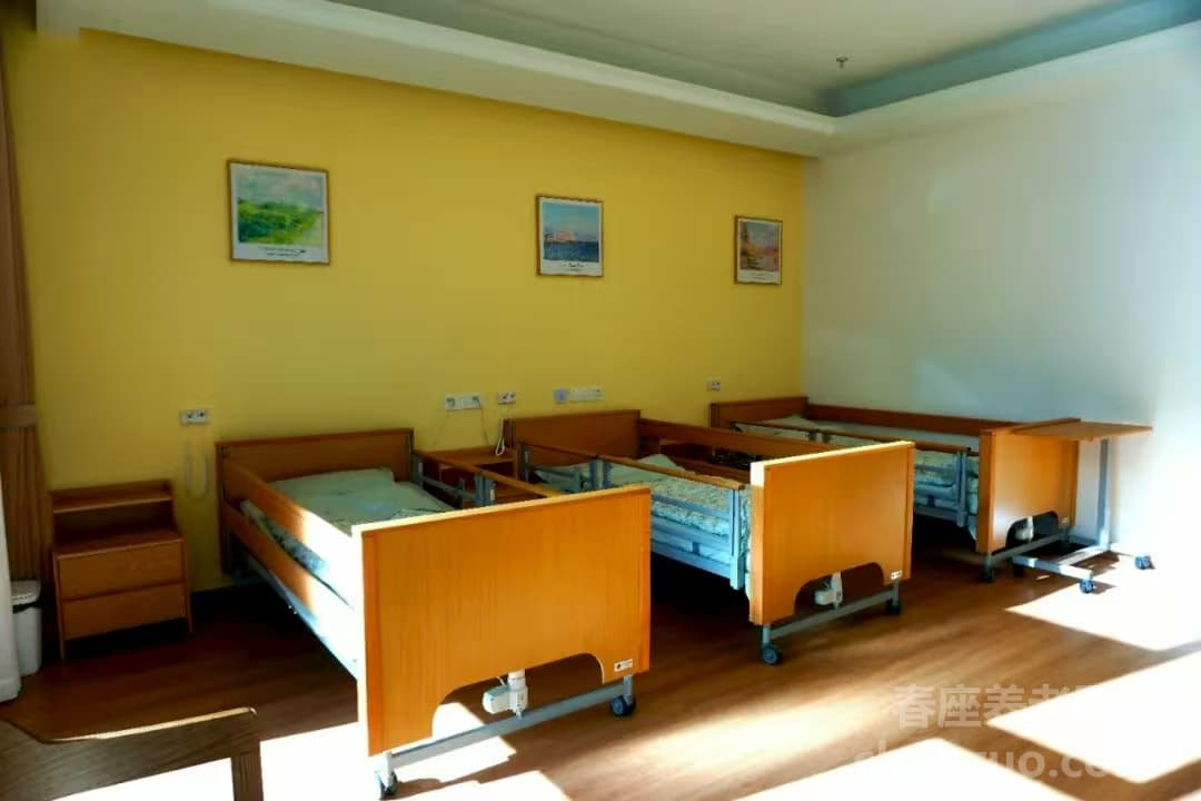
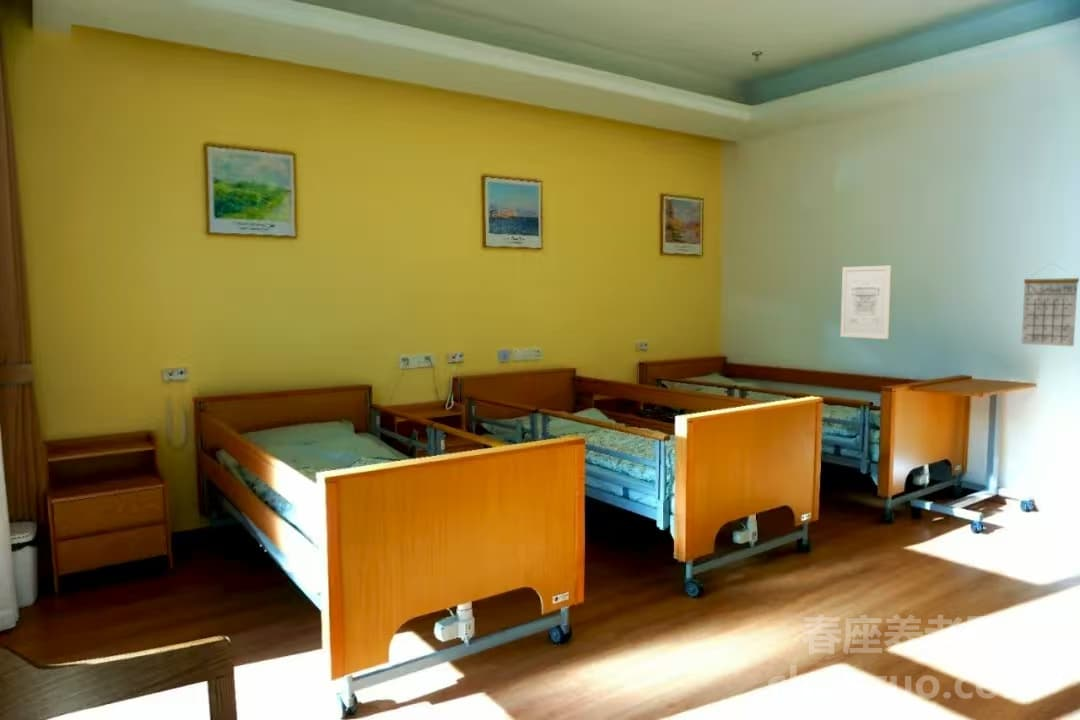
+ calendar [1020,262,1080,347]
+ wall art [839,264,893,340]
